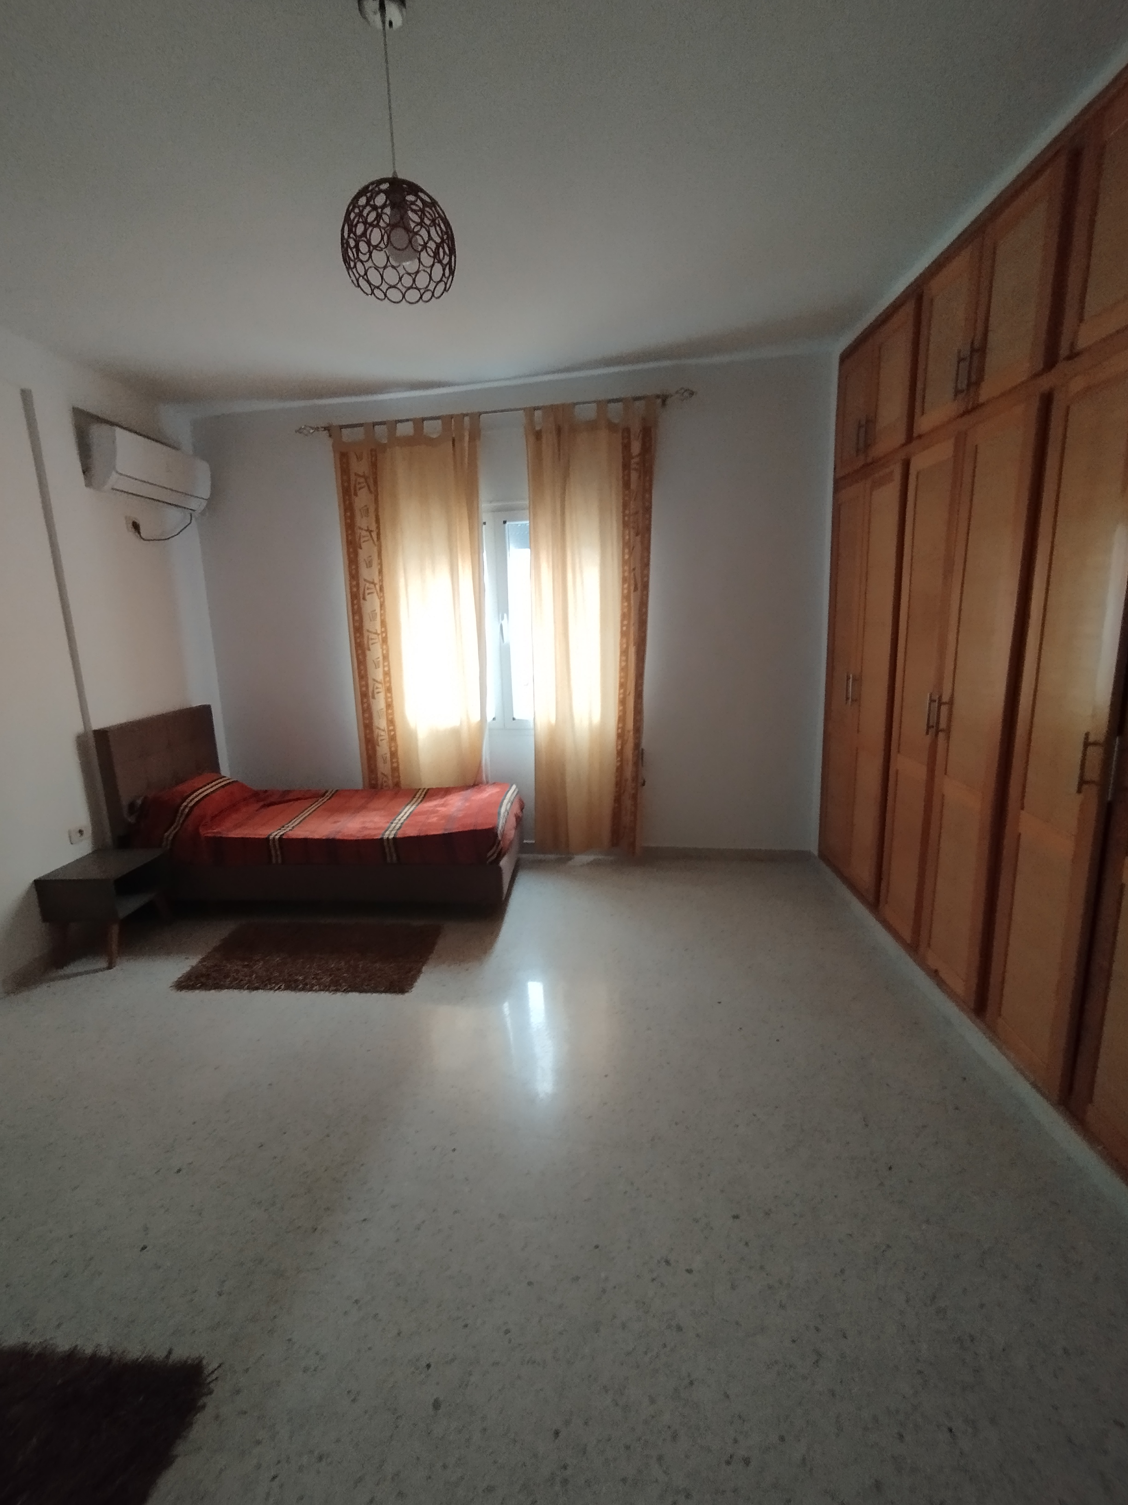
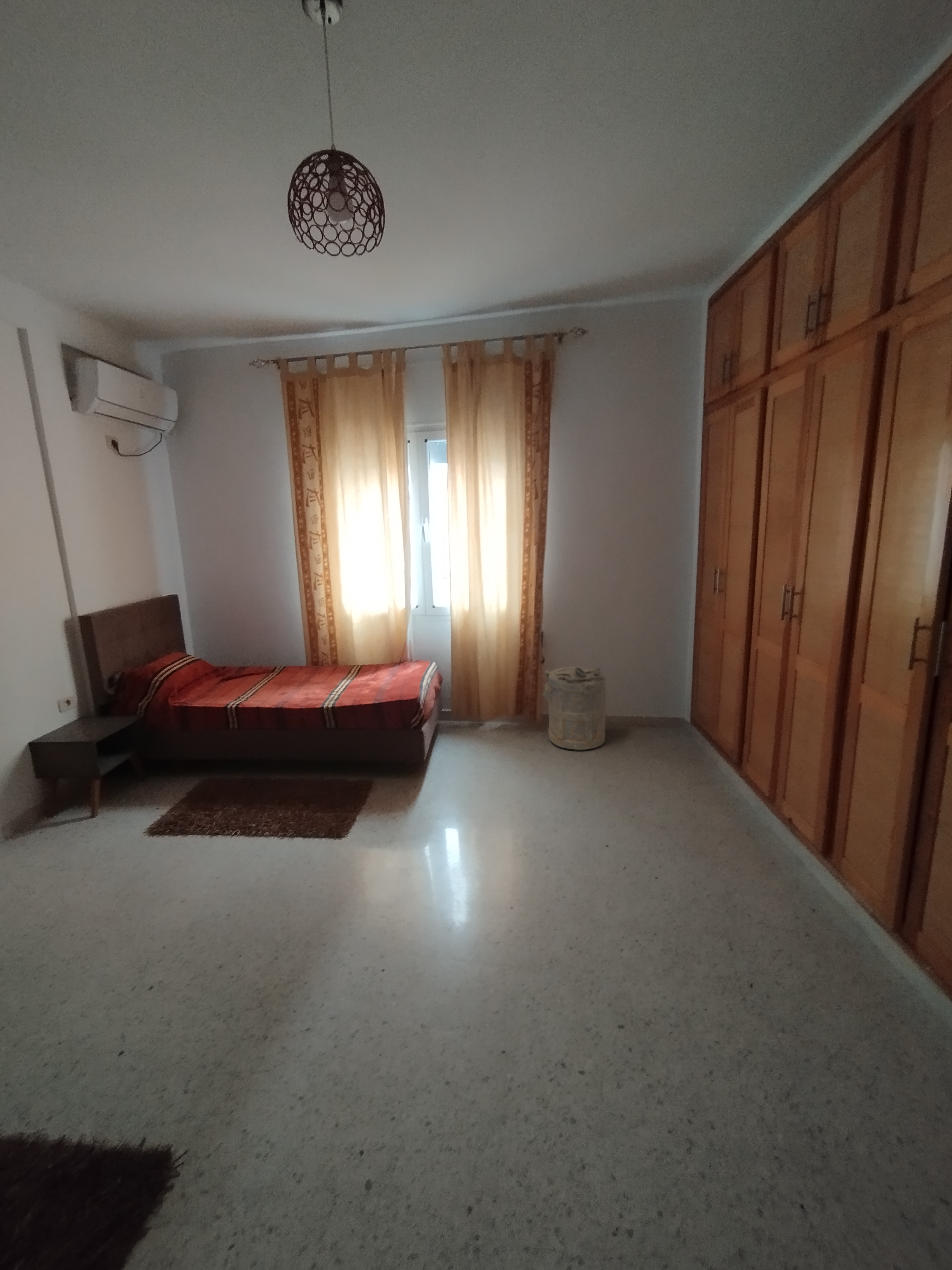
+ laundry hamper [542,666,607,750]
